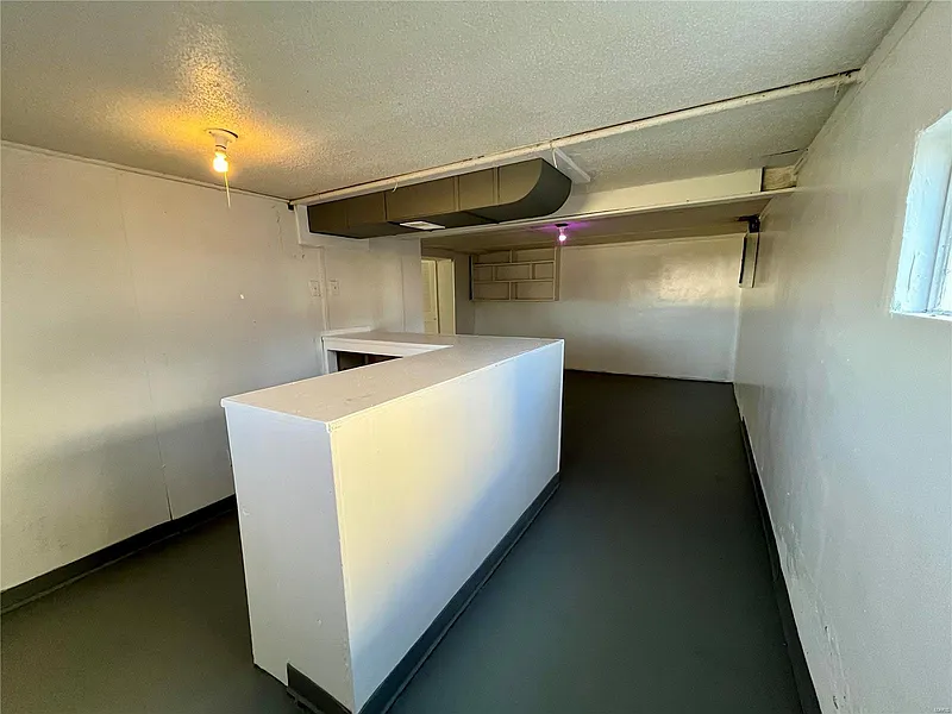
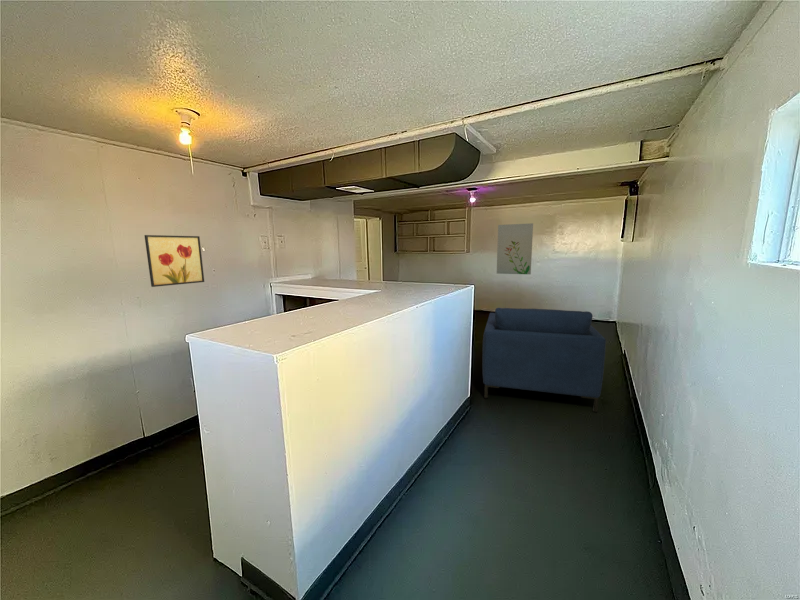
+ wall art [144,234,205,288]
+ wall art [496,222,534,275]
+ chair [481,307,607,413]
